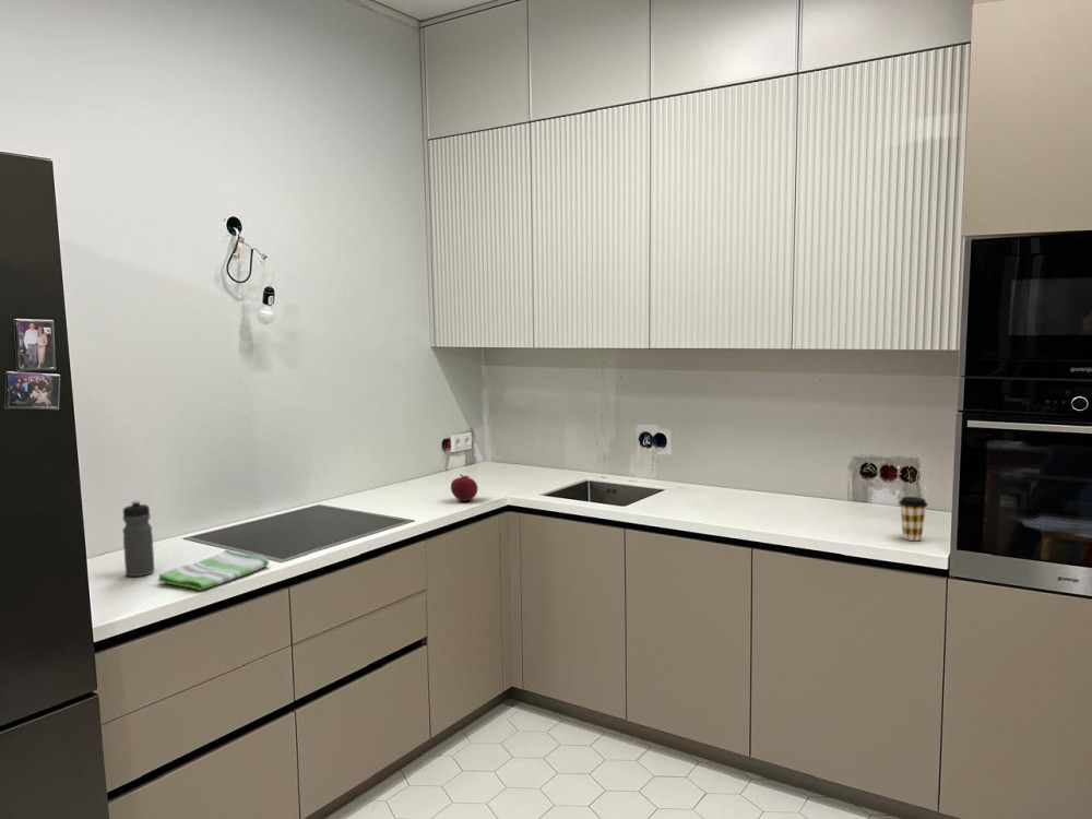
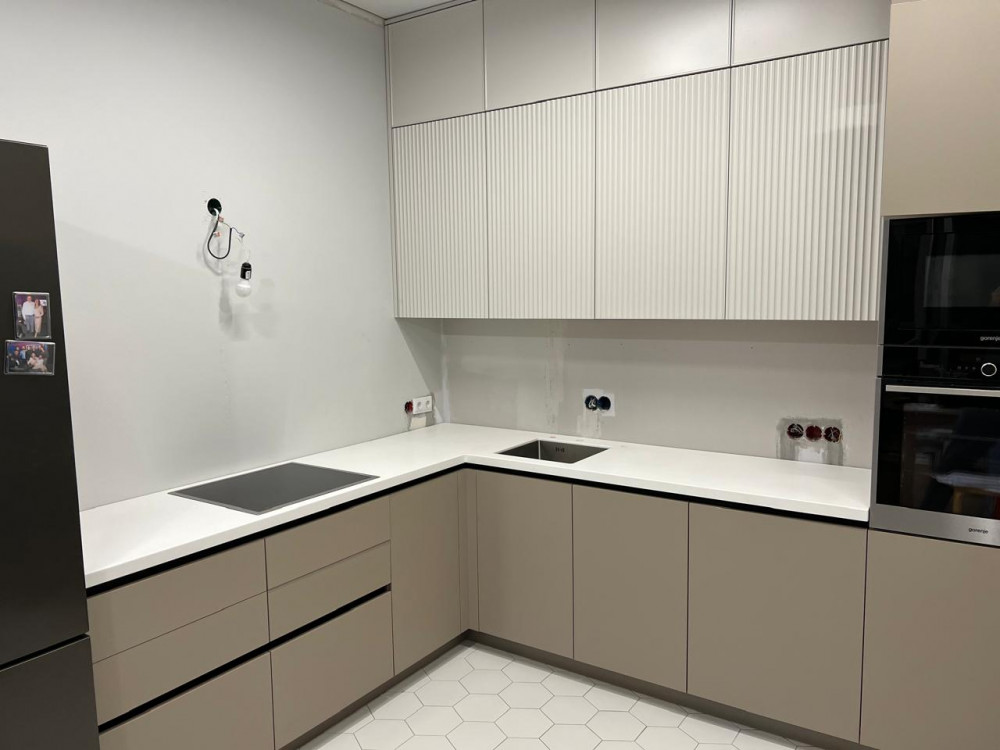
- coffee cup [899,496,928,542]
- fruit [450,473,479,502]
- dish towel [157,548,270,592]
- water bottle [121,500,156,578]
